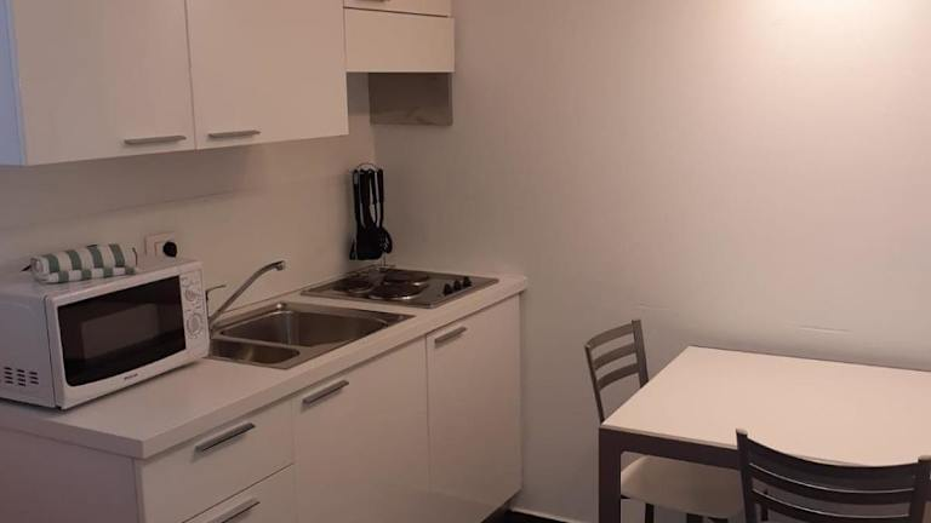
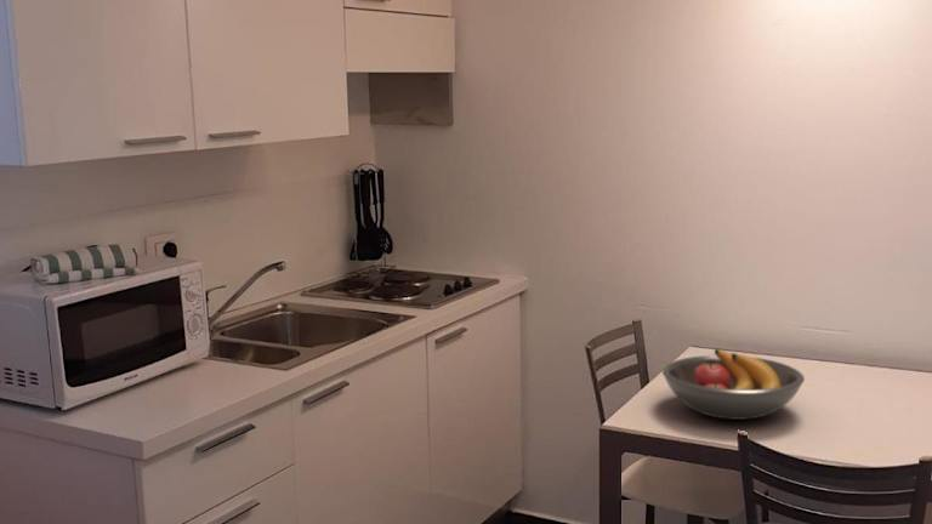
+ fruit bowl [661,348,806,421]
